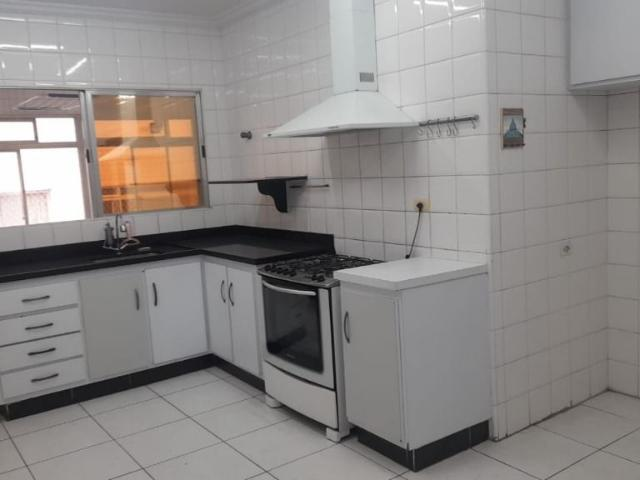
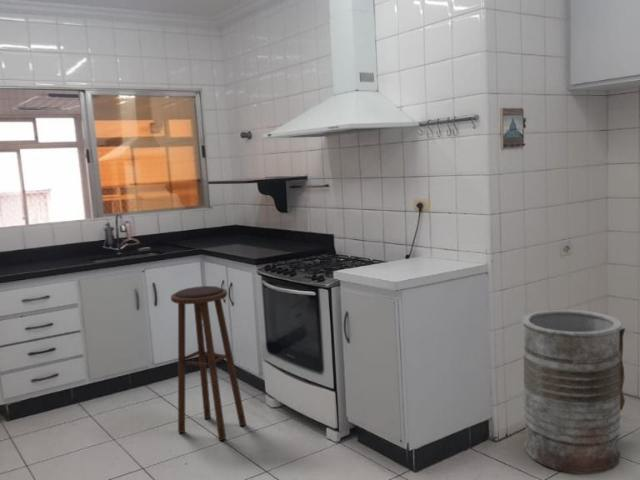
+ stool [170,285,247,442]
+ trash can [520,309,626,475]
